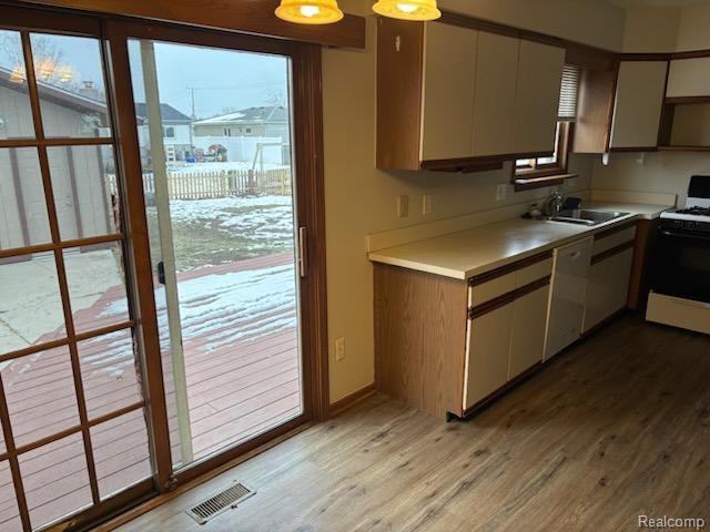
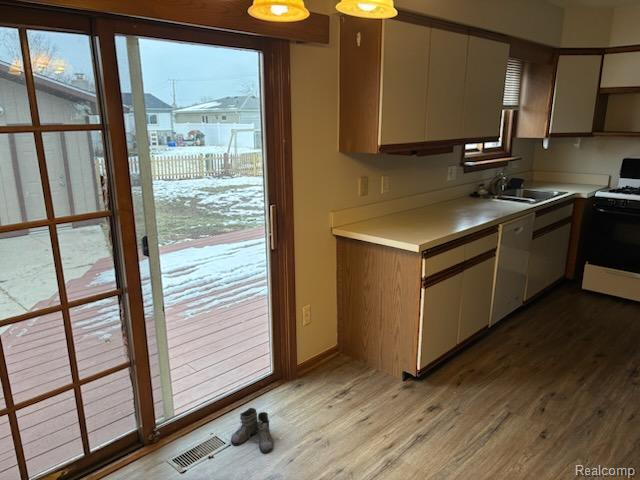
+ boots [230,407,279,454]
